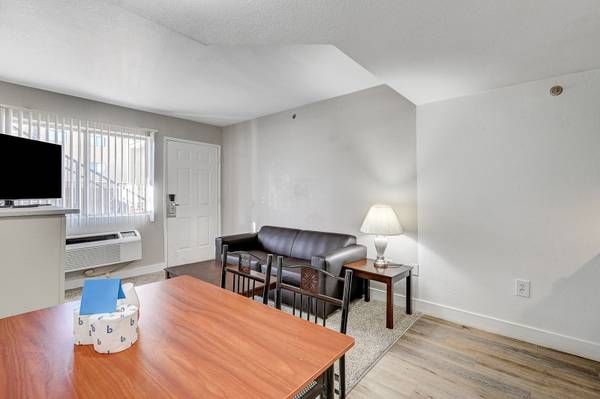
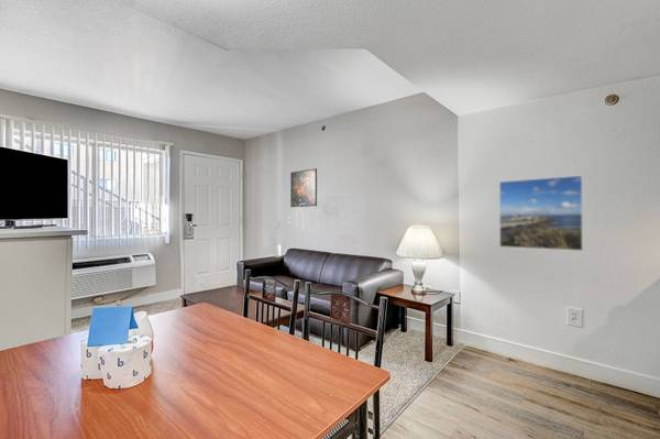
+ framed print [289,167,318,208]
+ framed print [498,174,584,252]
